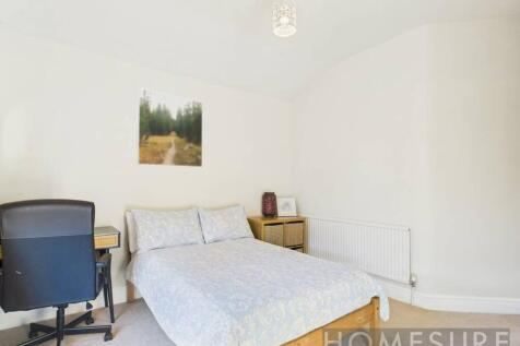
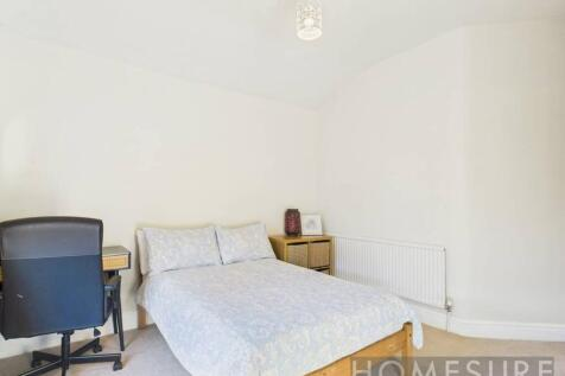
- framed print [135,87,204,168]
